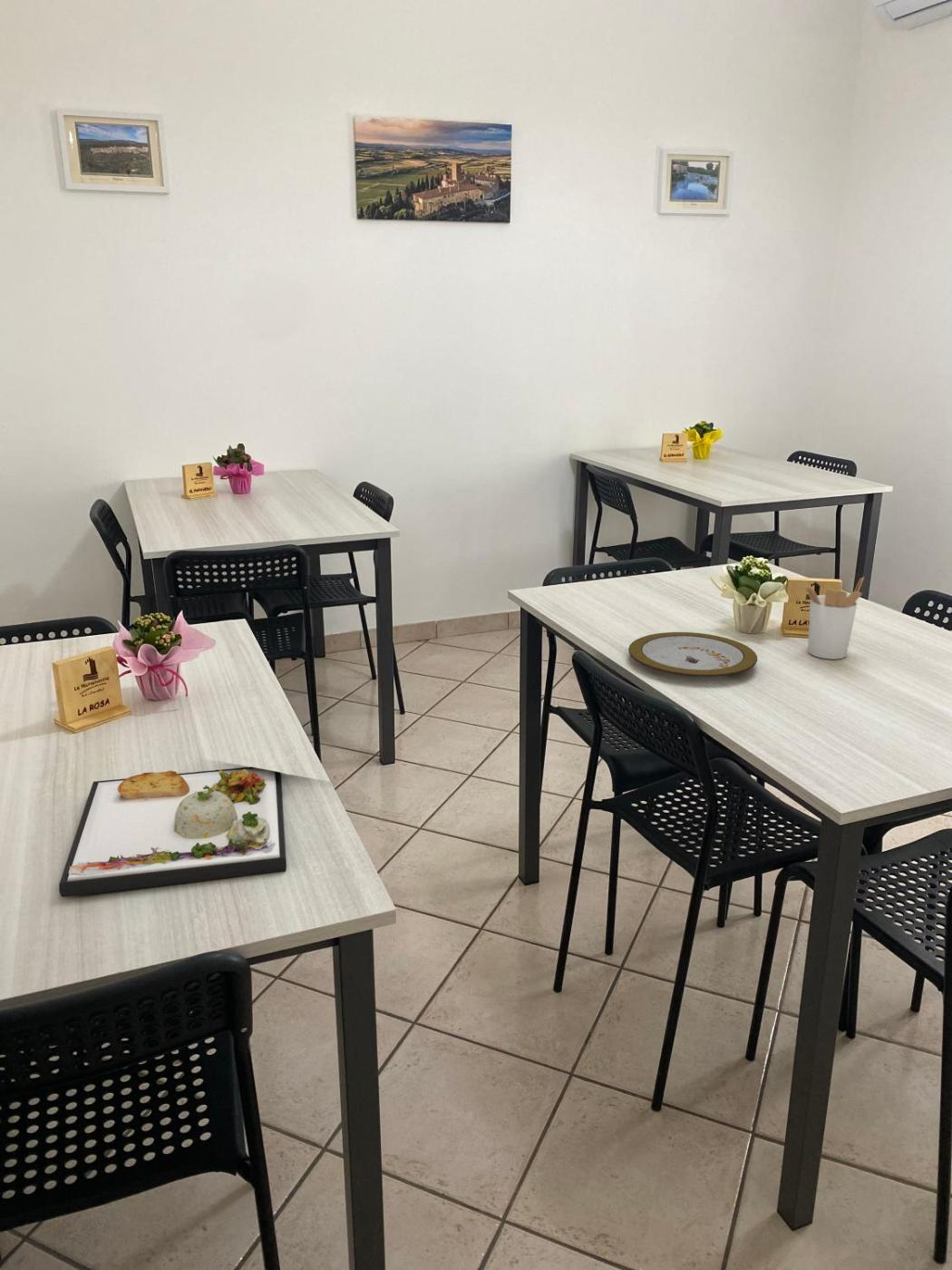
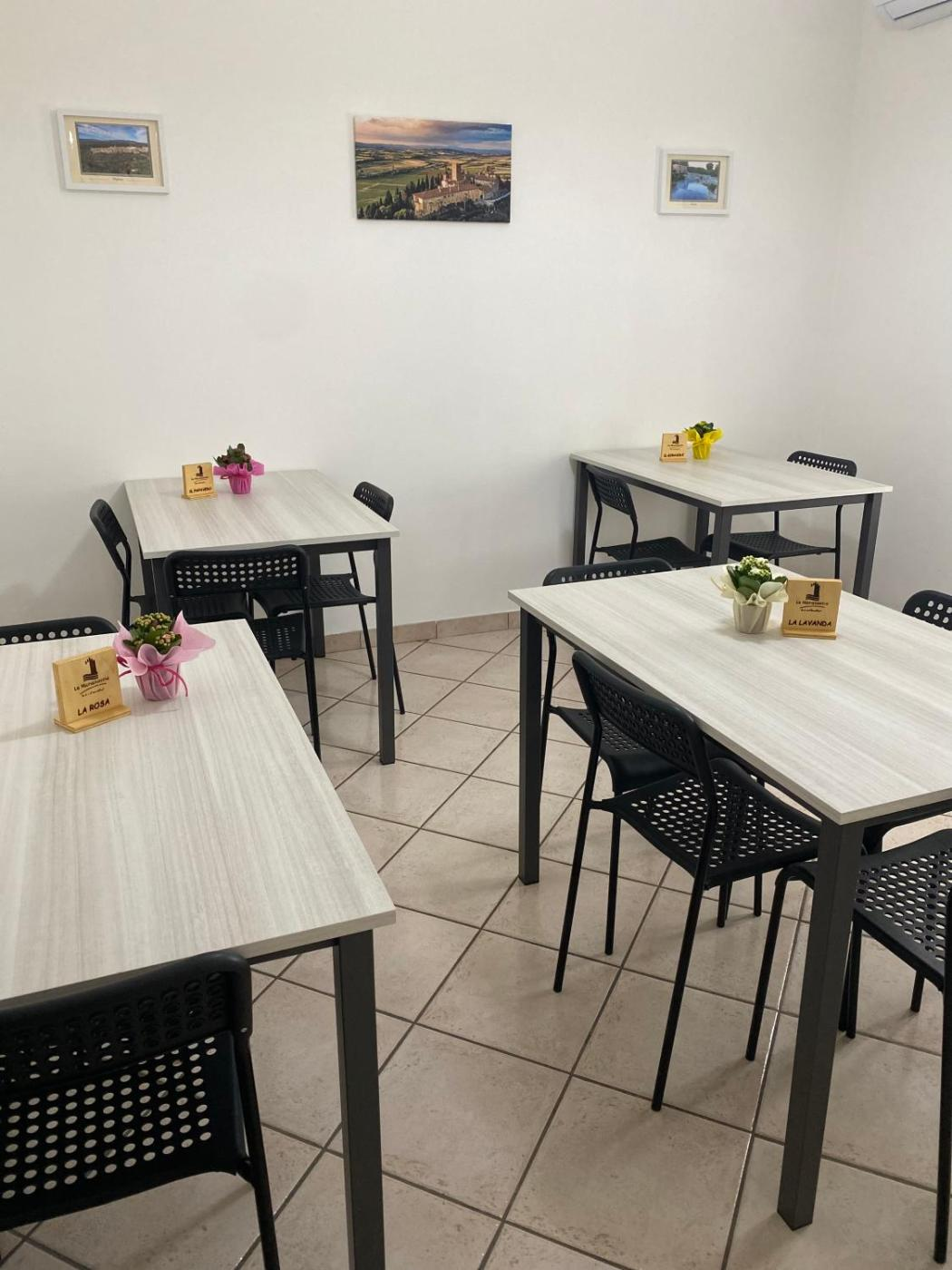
- dinner plate [58,766,287,898]
- utensil holder [803,576,865,660]
- plate [627,631,758,678]
